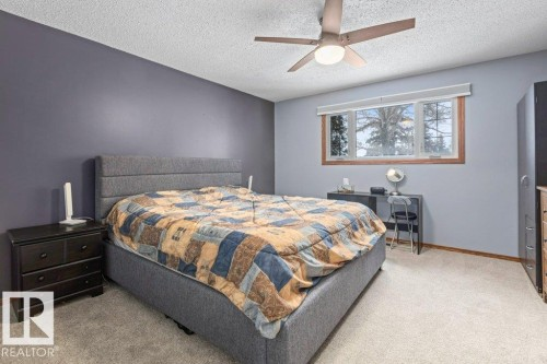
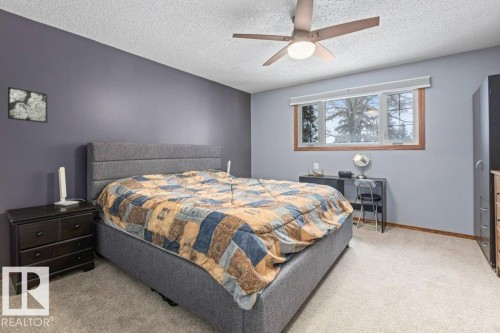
+ wall art [6,86,48,124]
